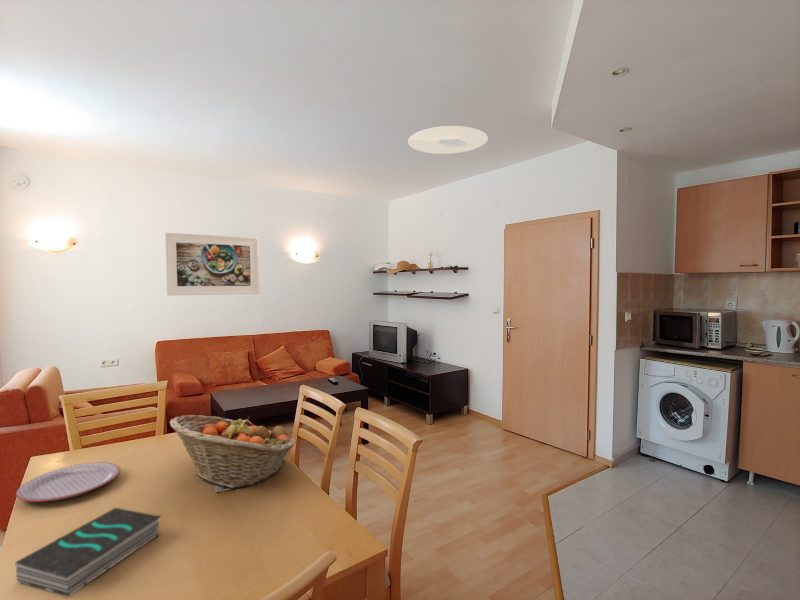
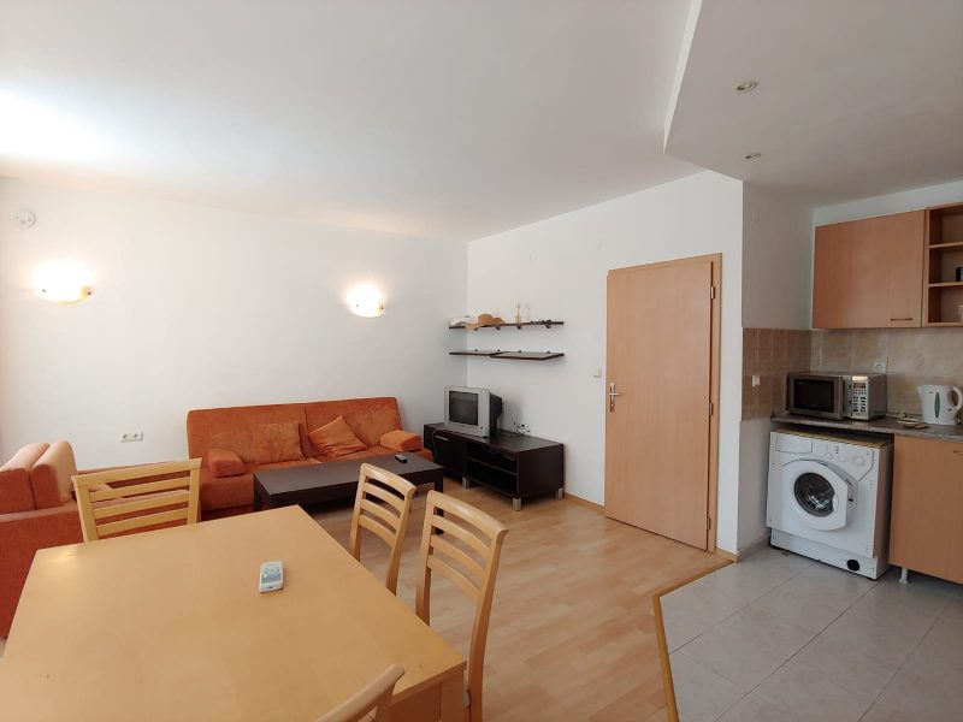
- fruit basket [169,414,296,489]
- ceiling light [407,125,489,155]
- plate [15,461,121,503]
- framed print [164,232,260,297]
- book [15,507,162,598]
